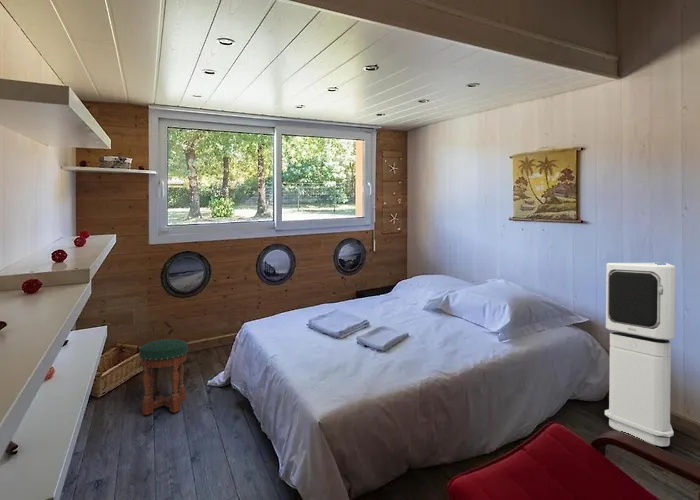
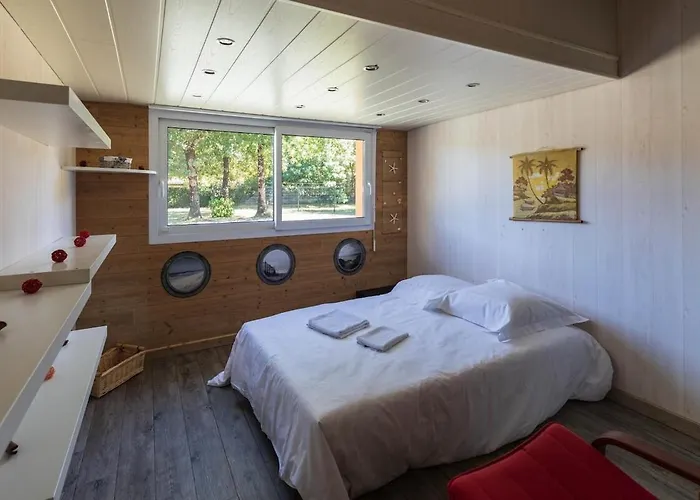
- air purifier [604,262,676,447]
- stool [138,338,189,416]
